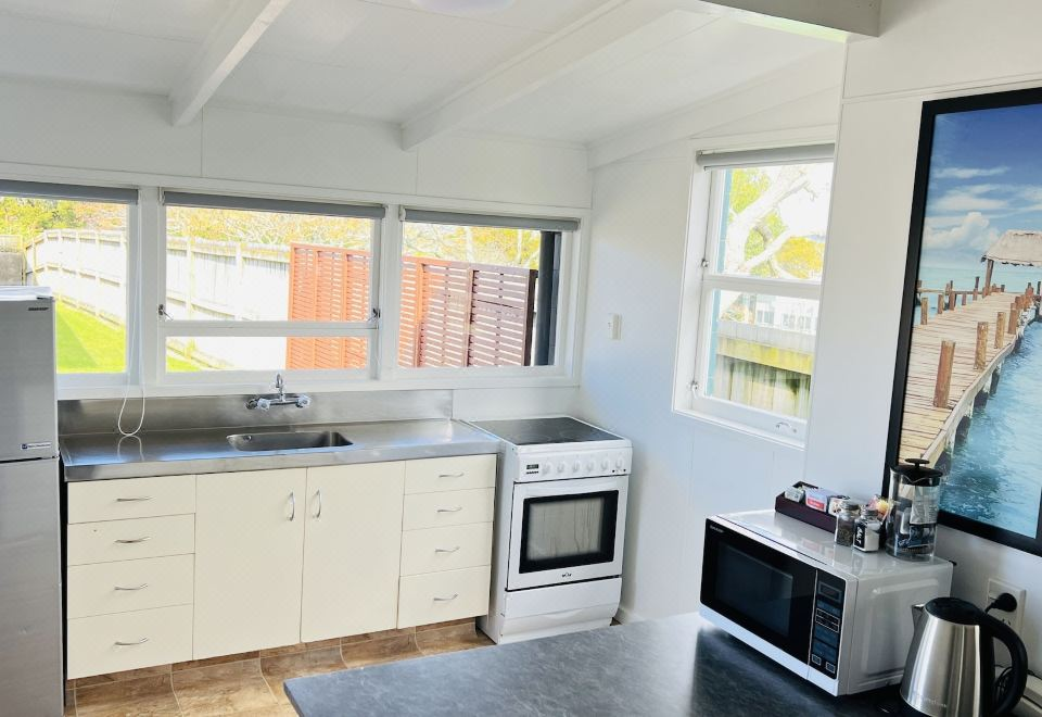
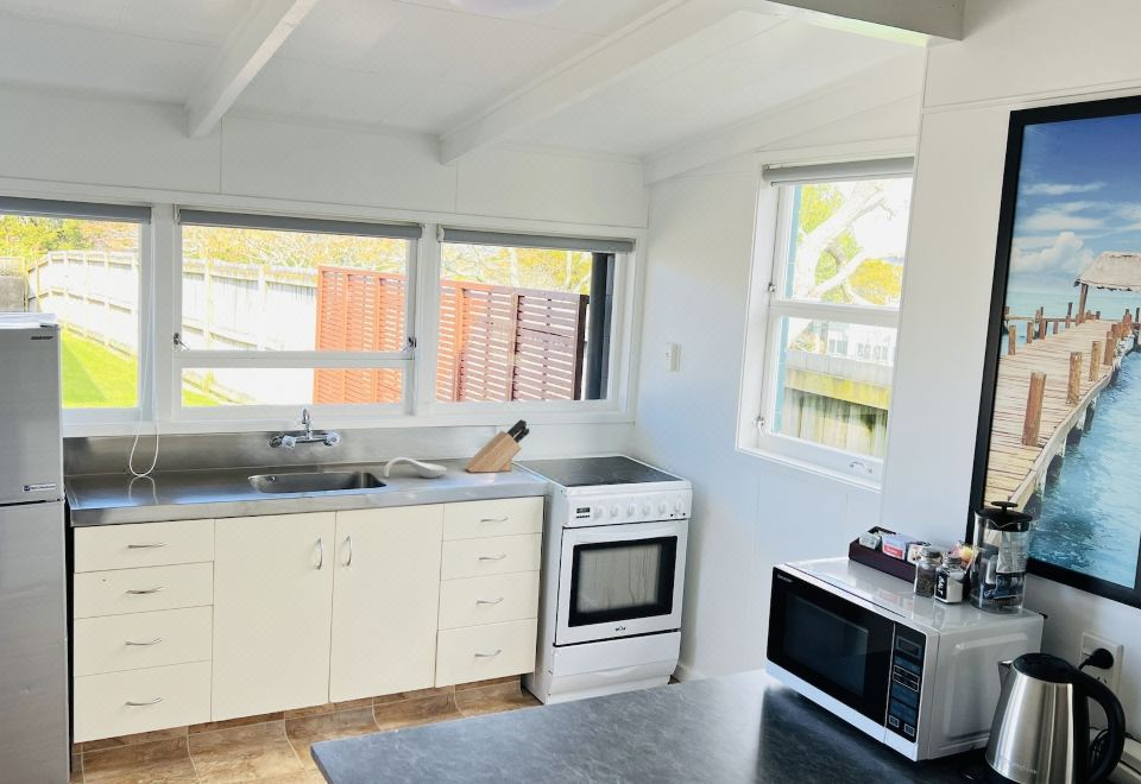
+ spoon rest [383,456,448,479]
+ knife block [462,418,530,474]
